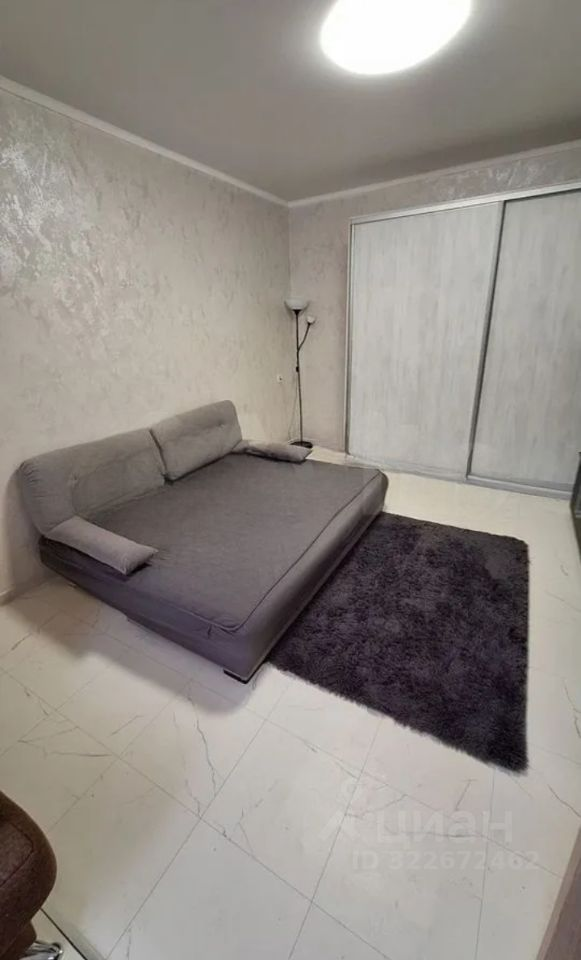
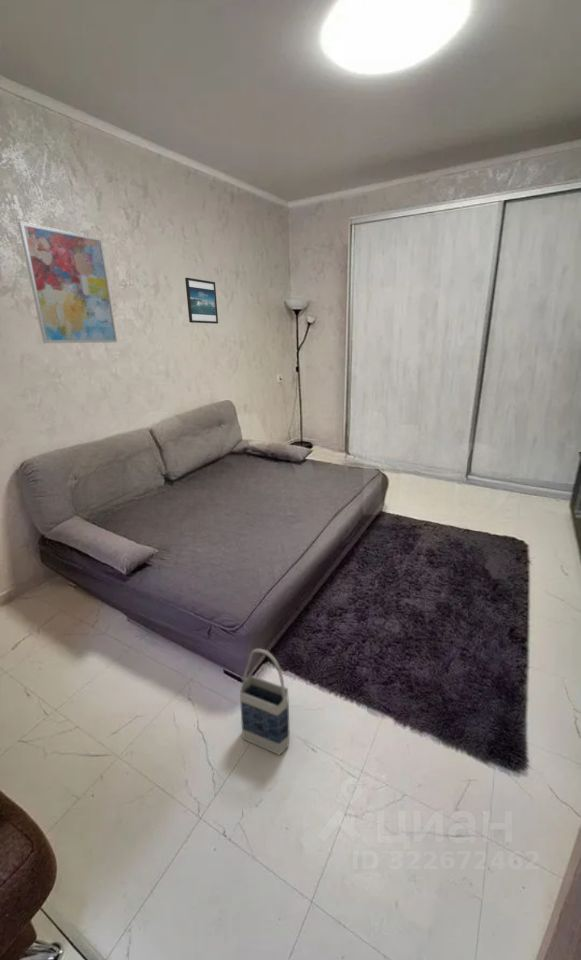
+ wall art [17,221,118,344]
+ bag [239,648,291,756]
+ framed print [184,277,219,325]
